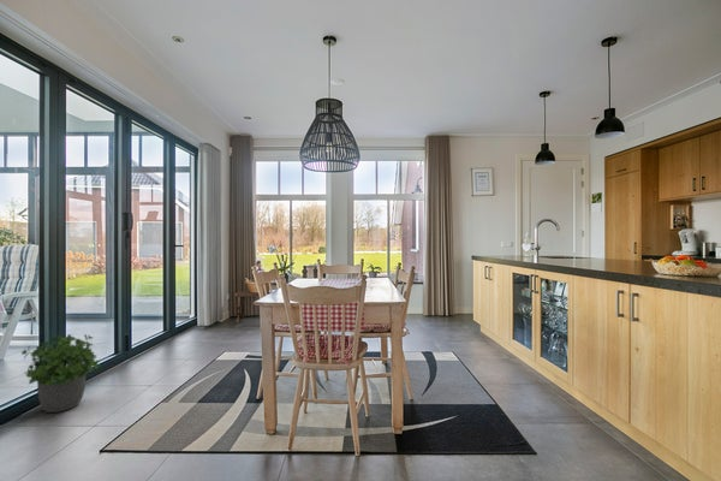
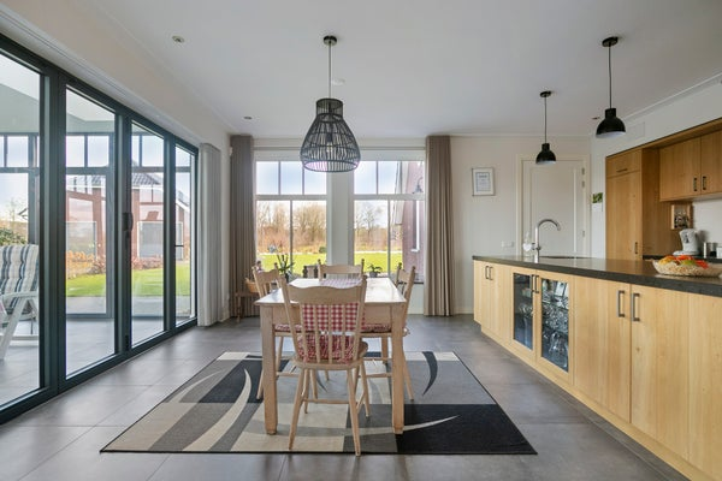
- potted plant [20,333,101,414]
